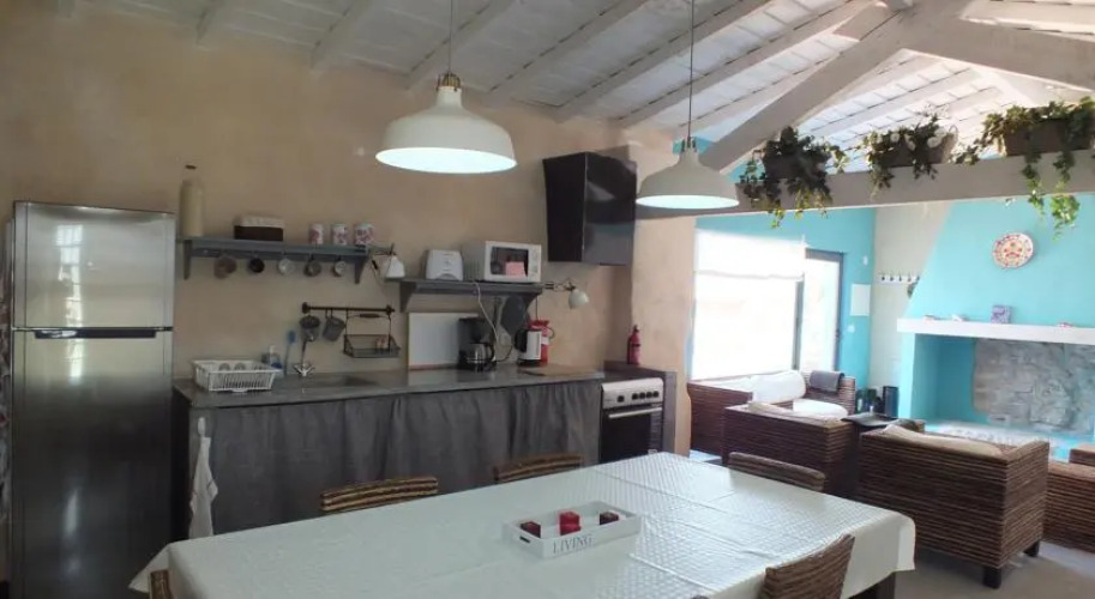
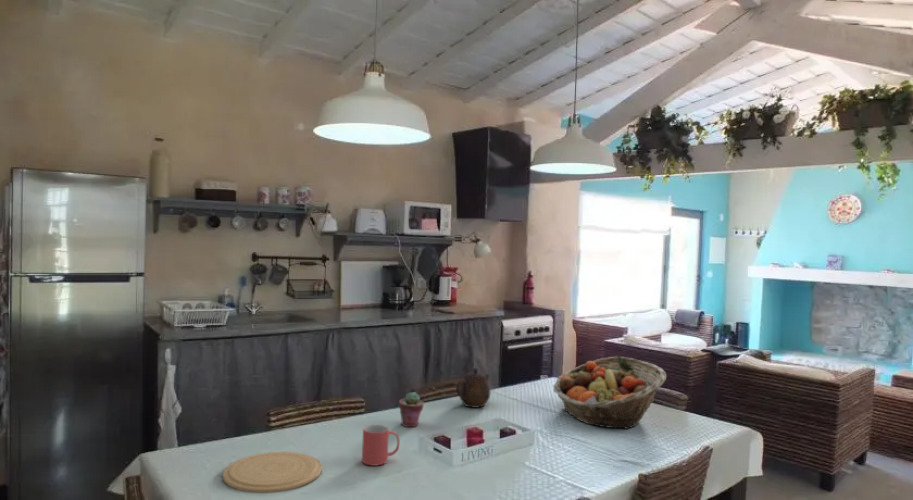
+ potted succulent [398,391,425,428]
+ mug [361,424,400,467]
+ teapot [455,367,491,409]
+ fruit basket [553,356,667,430]
+ plate [222,451,323,494]
